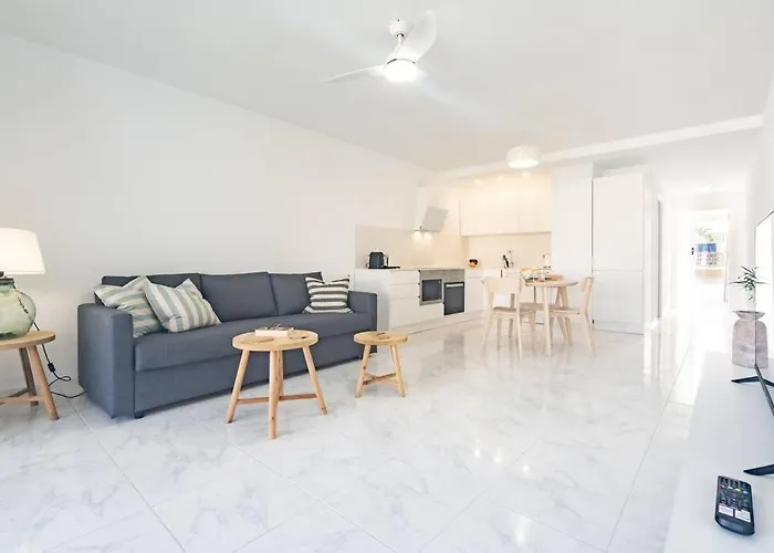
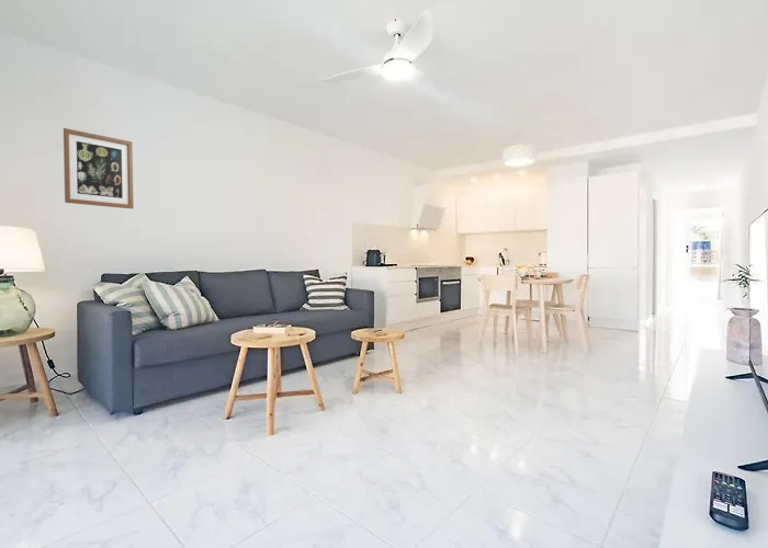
+ wall art [63,127,135,210]
